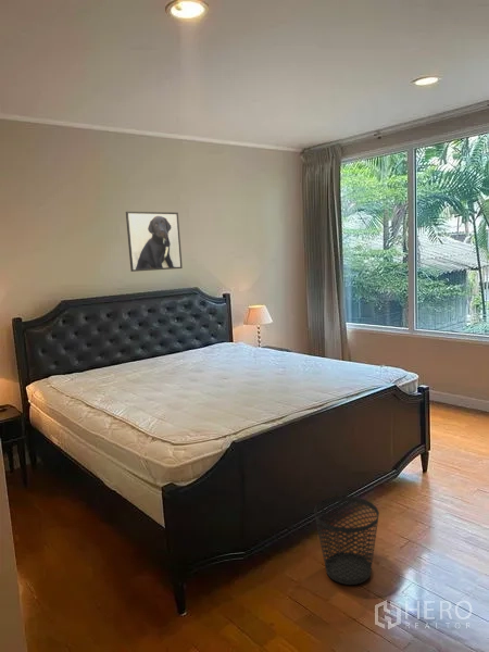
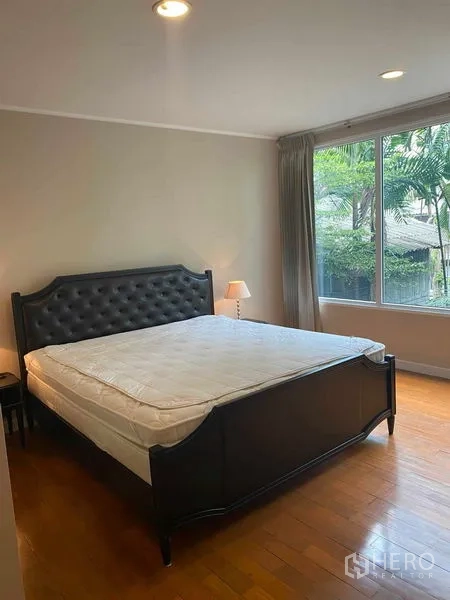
- wastebasket [313,496,380,586]
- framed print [125,211,184,273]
